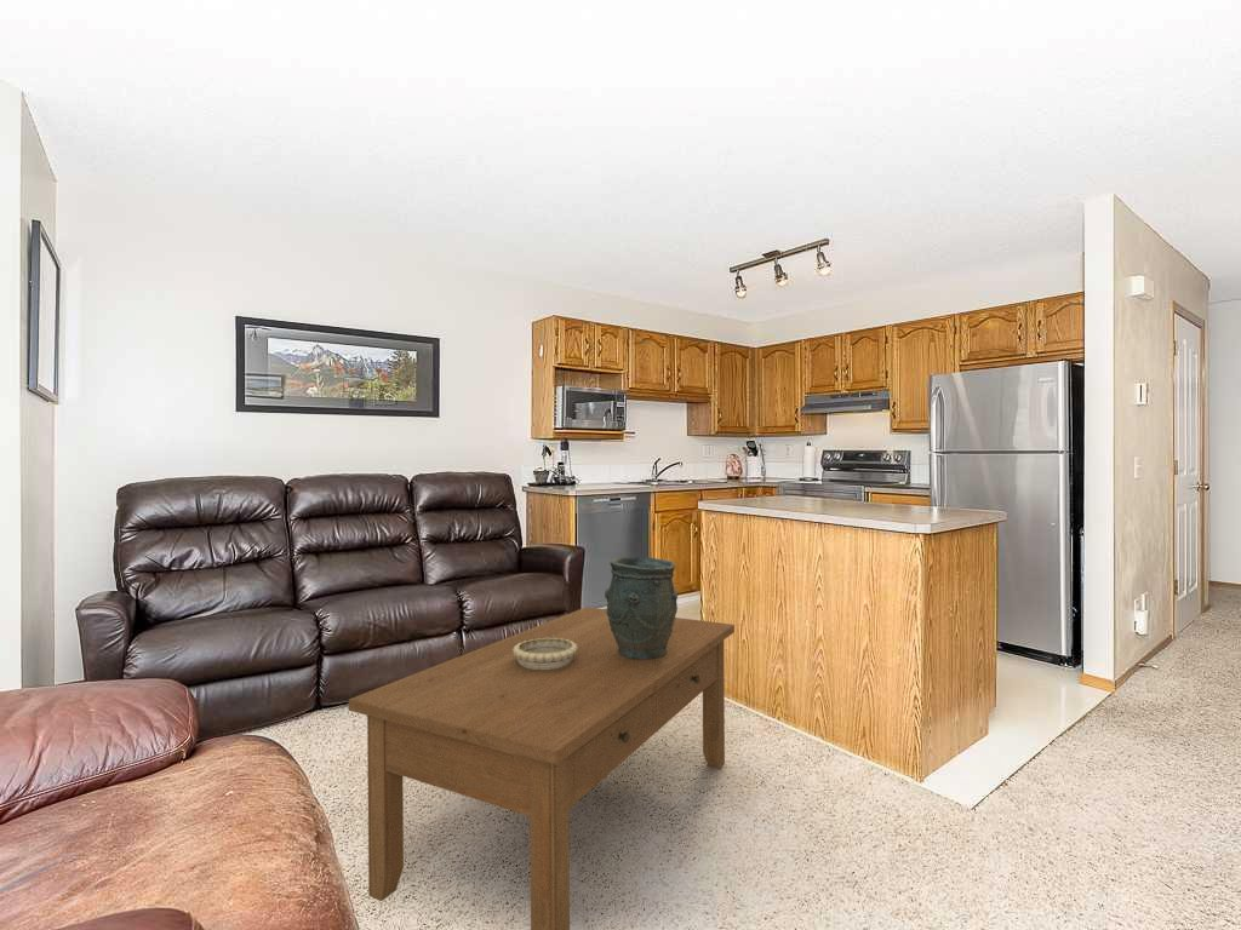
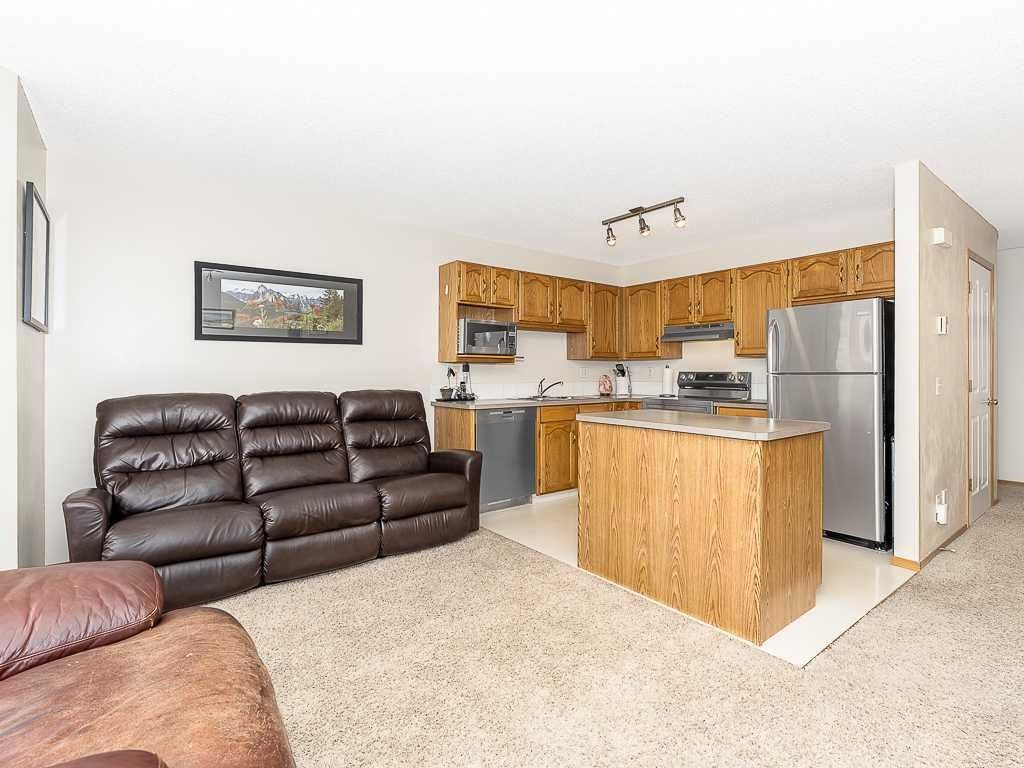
- decorative bowl [513,638,578,670]
- coffee table [348,605,736,930]
- vase [604,556,679,660]
